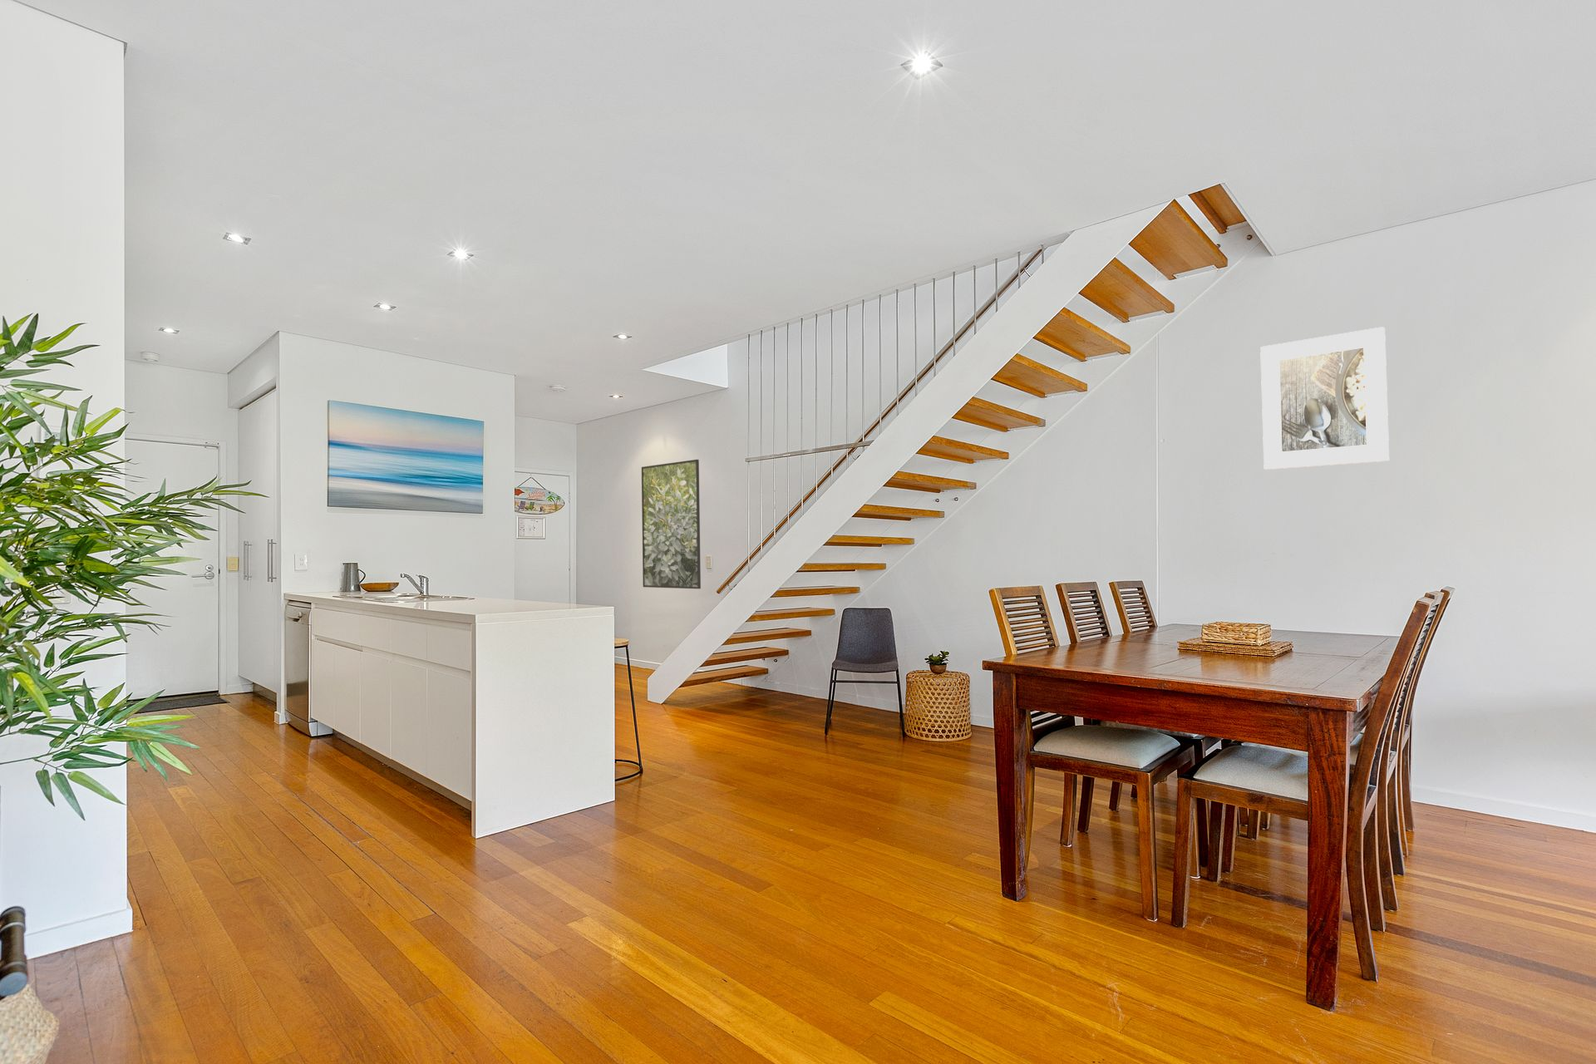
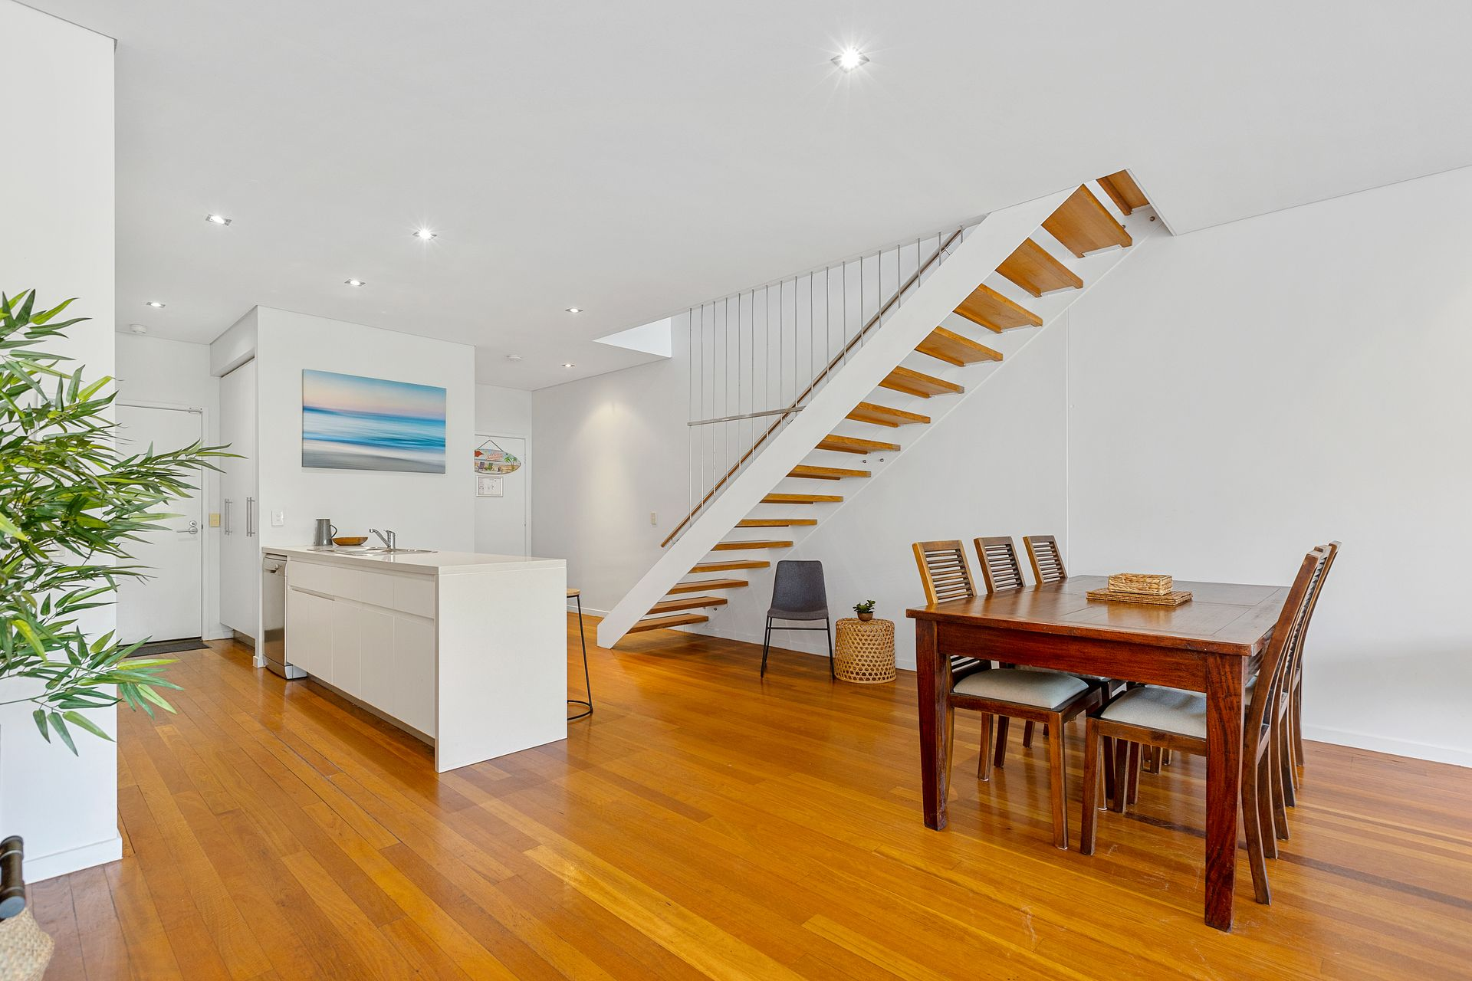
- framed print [641,458,702,589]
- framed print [1260,325,1389,470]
